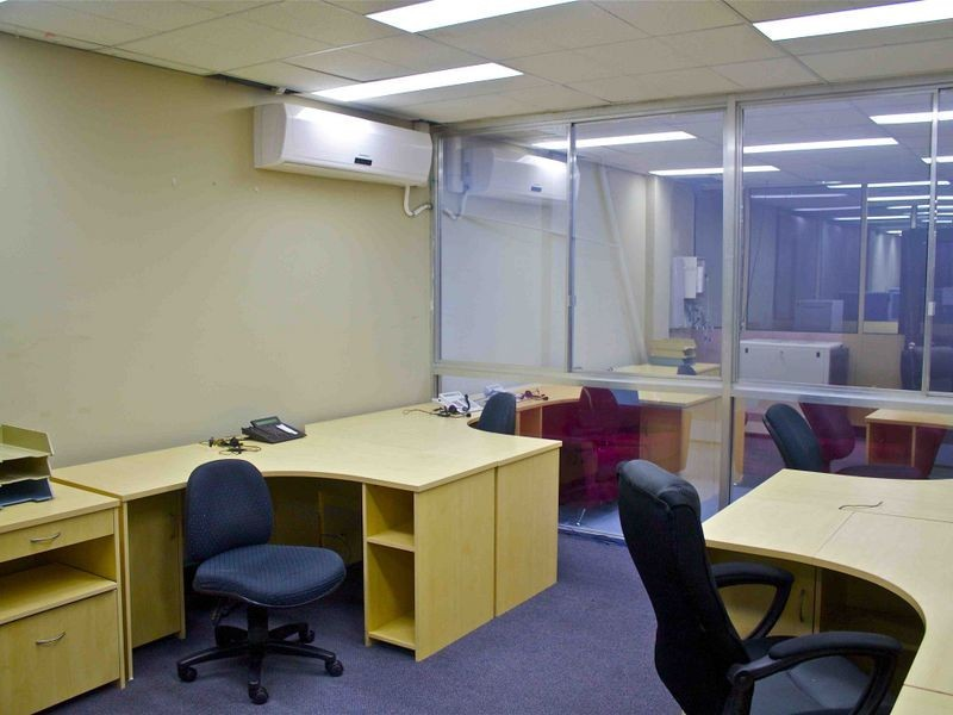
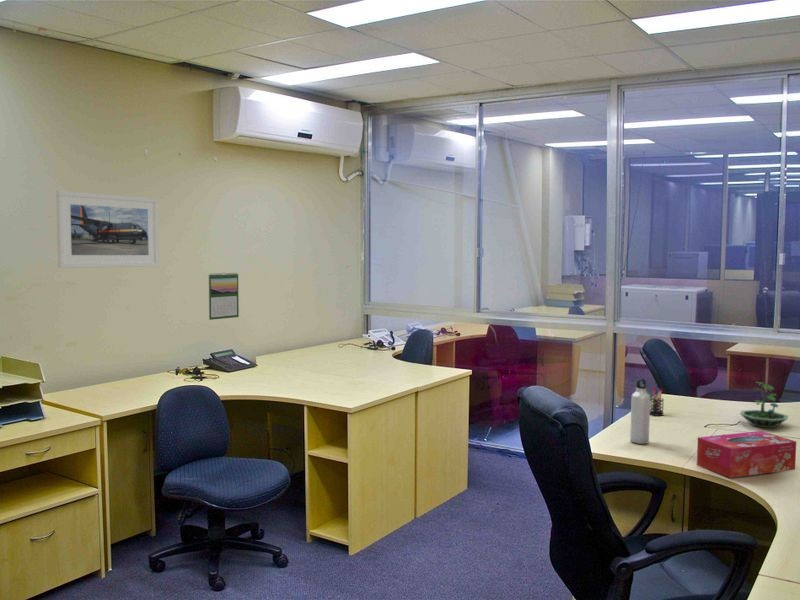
+ tissue box [696,430,797,479]
+ terrarium [739,381,789,429]
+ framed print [55,190,160,269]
+ pen holder [646,385,665,417]
+ water bottle [629,378,651,445]
+ calendar [208,271,240,321]
